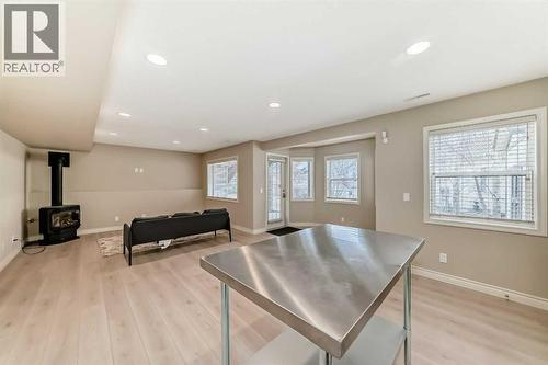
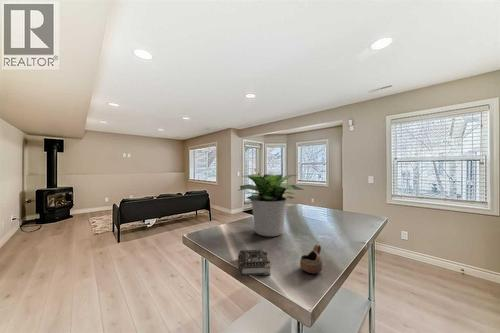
+ potted plant [237,173,305,238]
+ cup [299,243,324,274]
+ book [237,248,271,276]
